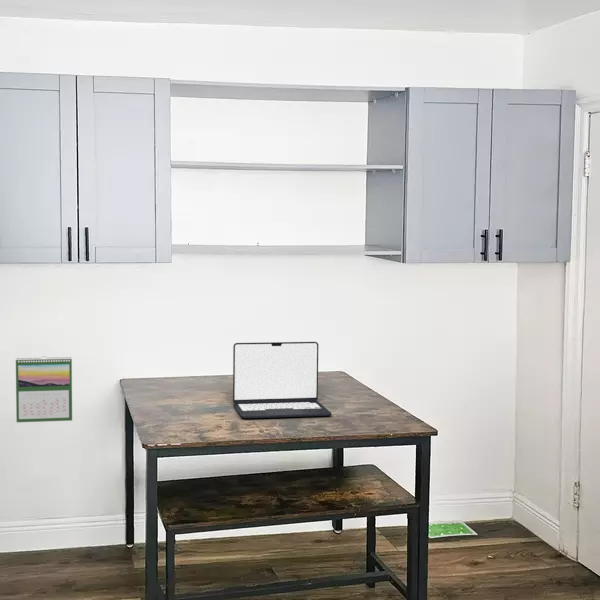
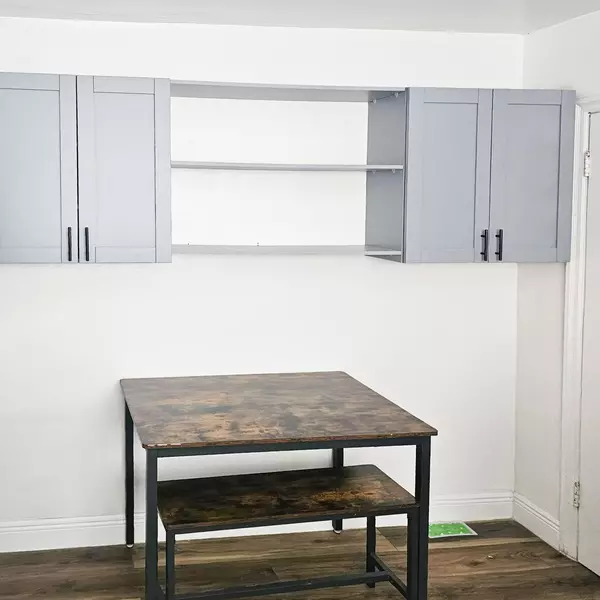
- calendar [15,355,73,423]
- laptop [232,341,333,419]
